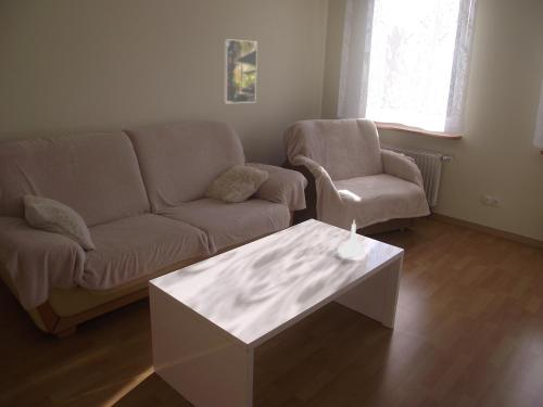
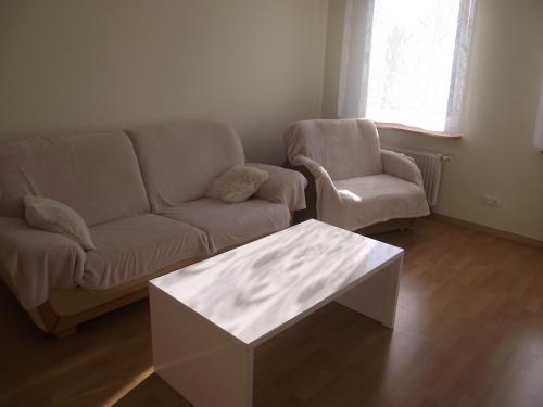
- candle holder [337,218,367,258]
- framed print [223,38,258,104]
